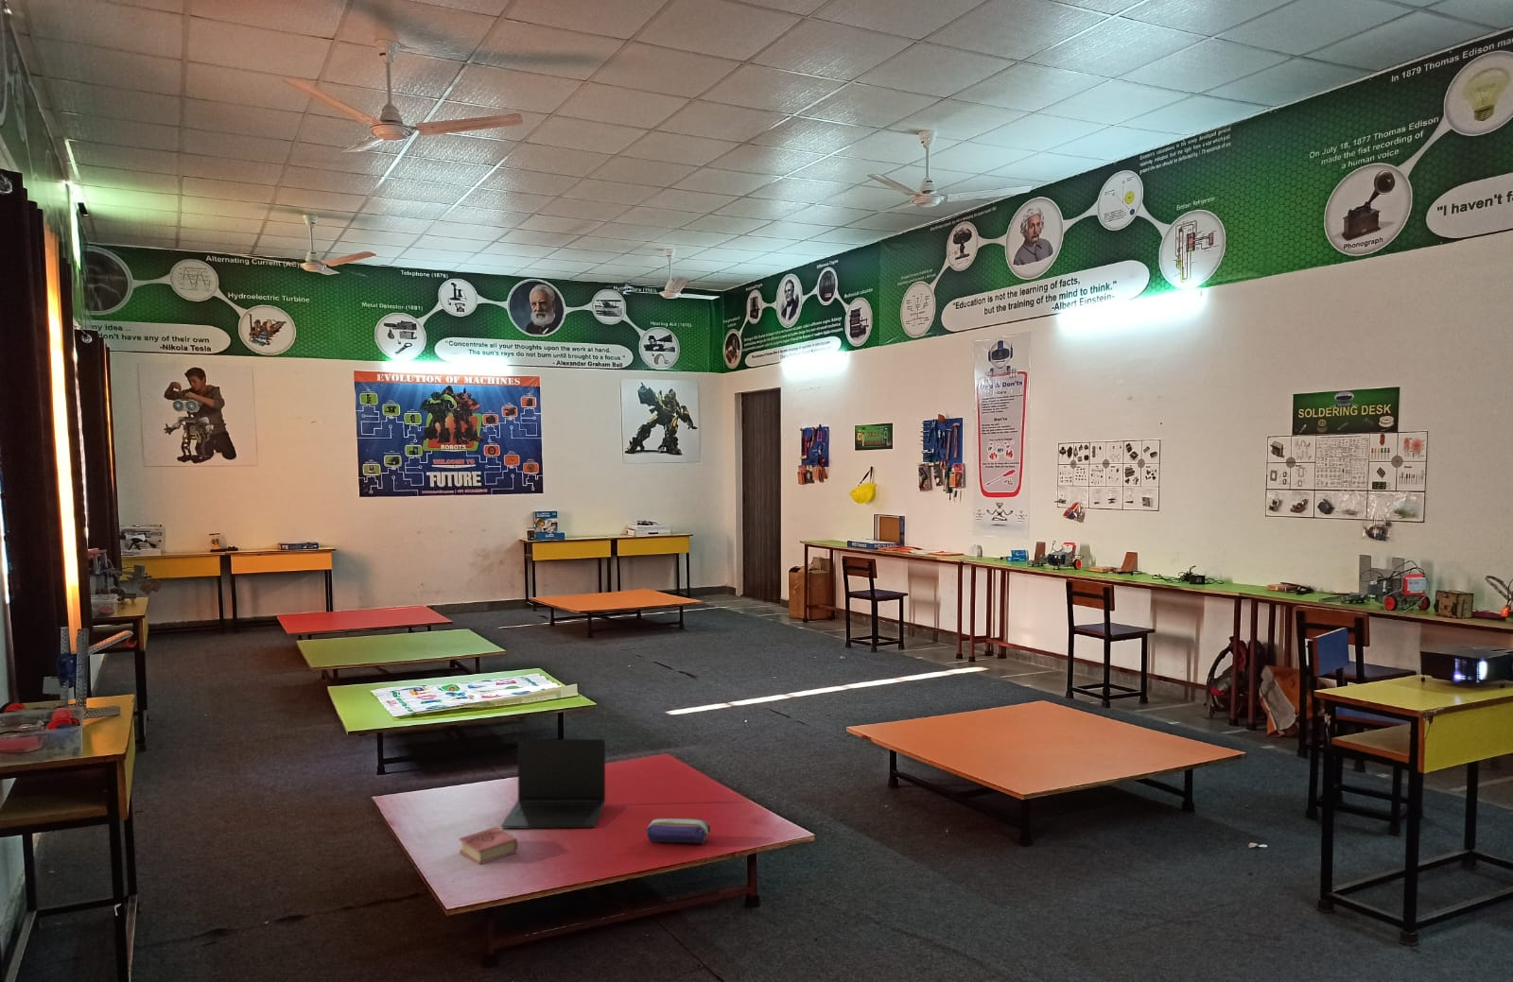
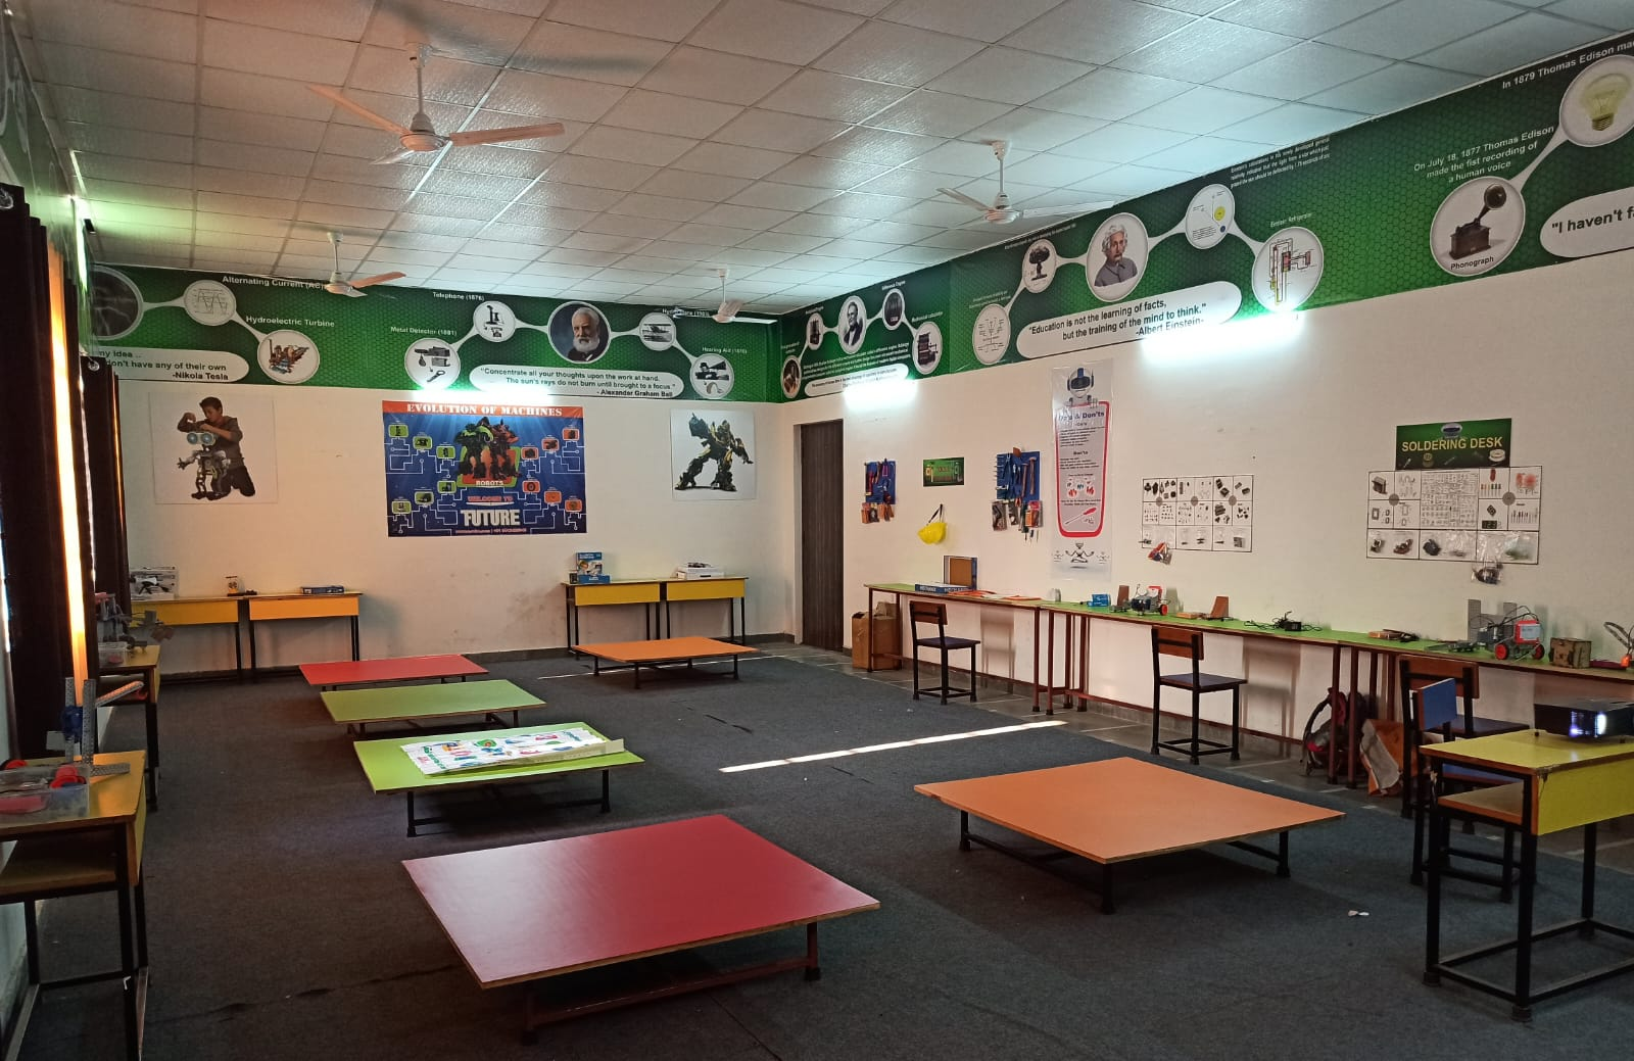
- book [458,827,519,866]
- pencil case [646,818,711,844]
- laptop [501,738,607,829]
